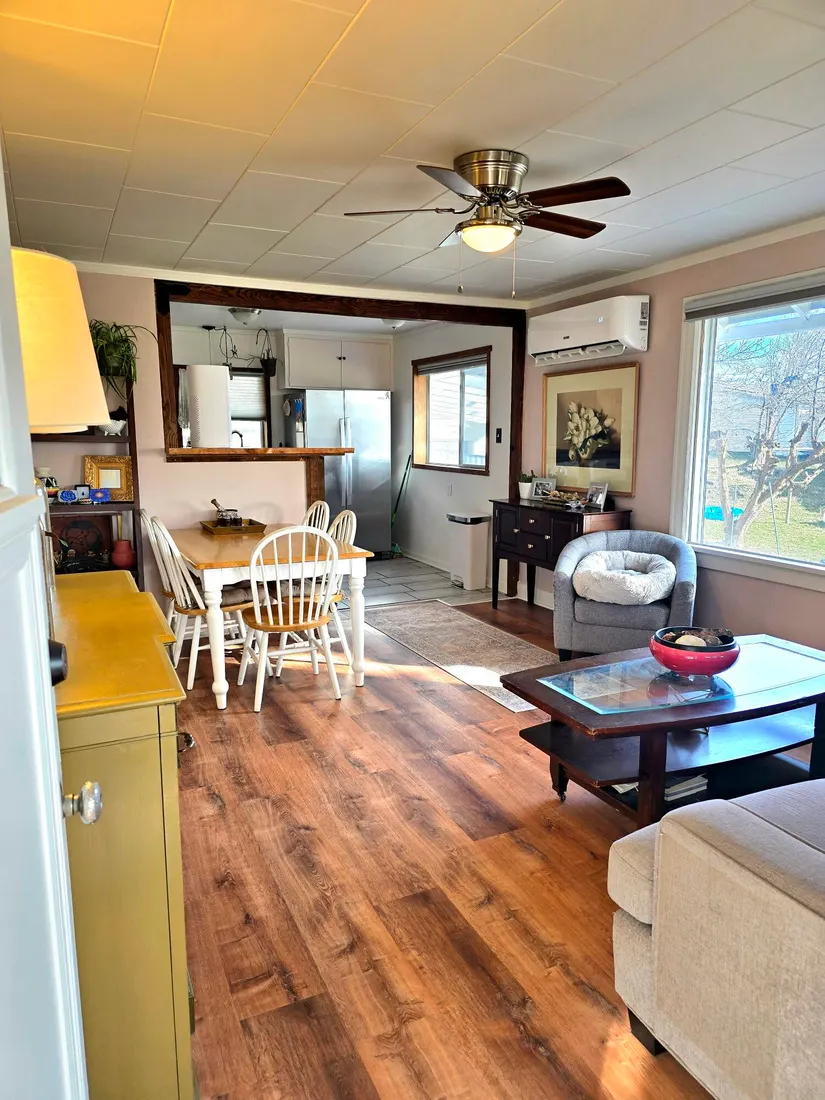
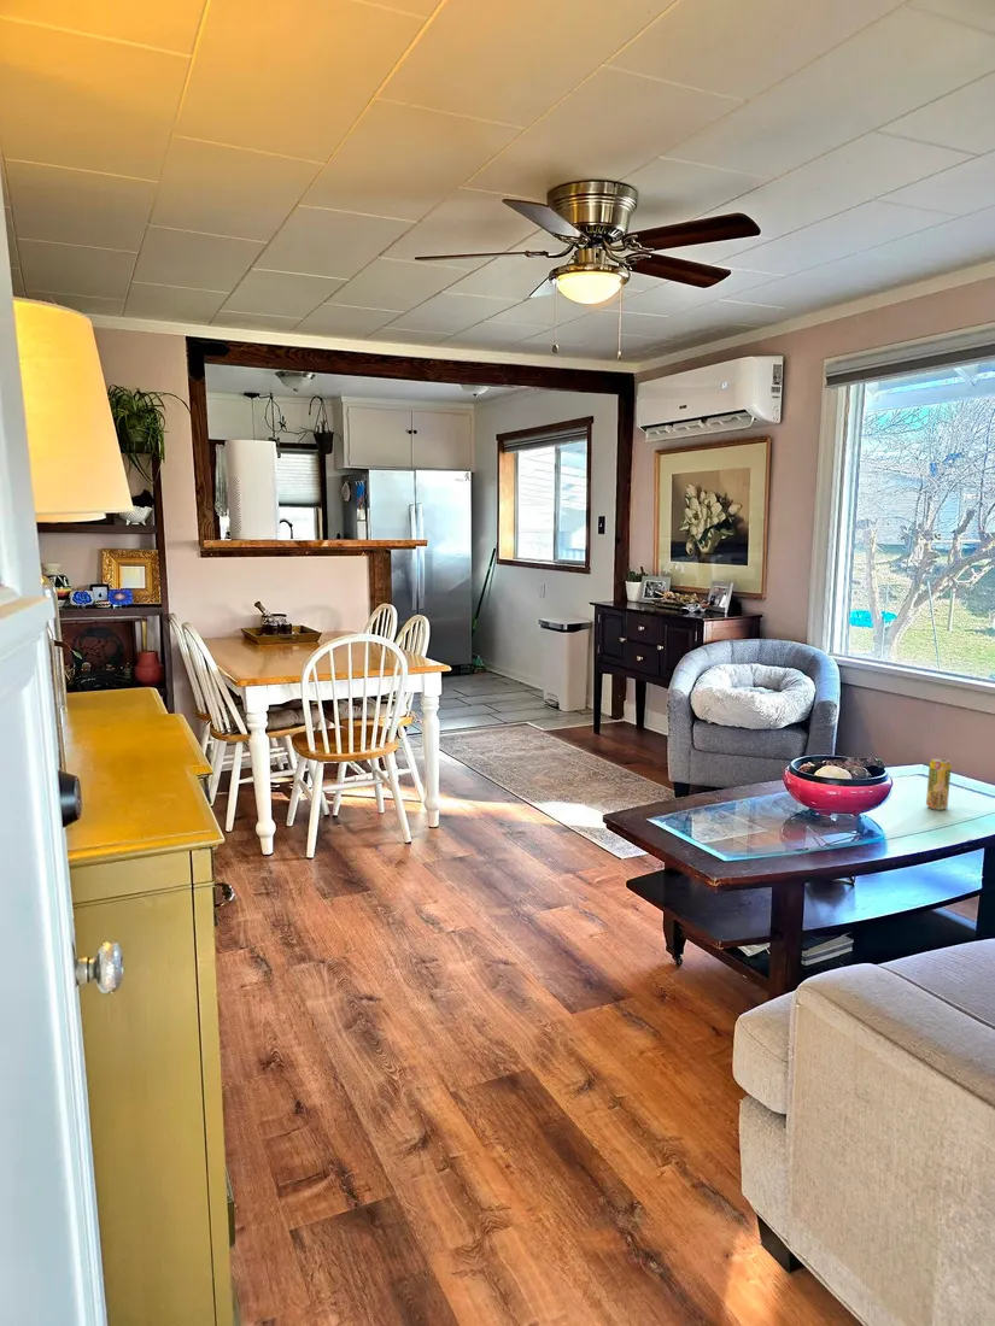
+ beverage can [925,757,953,811]
